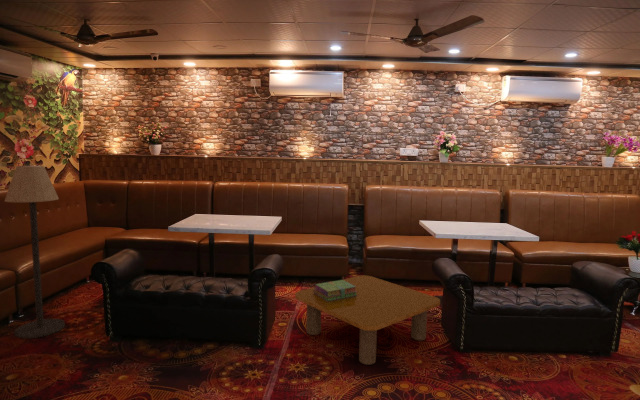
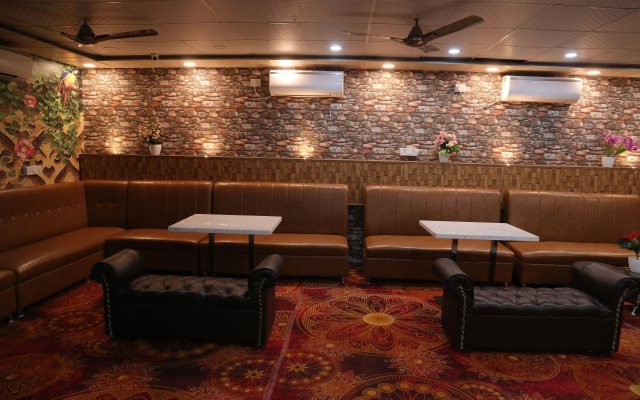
- coffee table [294,274,441,366]
- floor lamp [4,165,66,339]
- stack of books [314,279,357,301]
